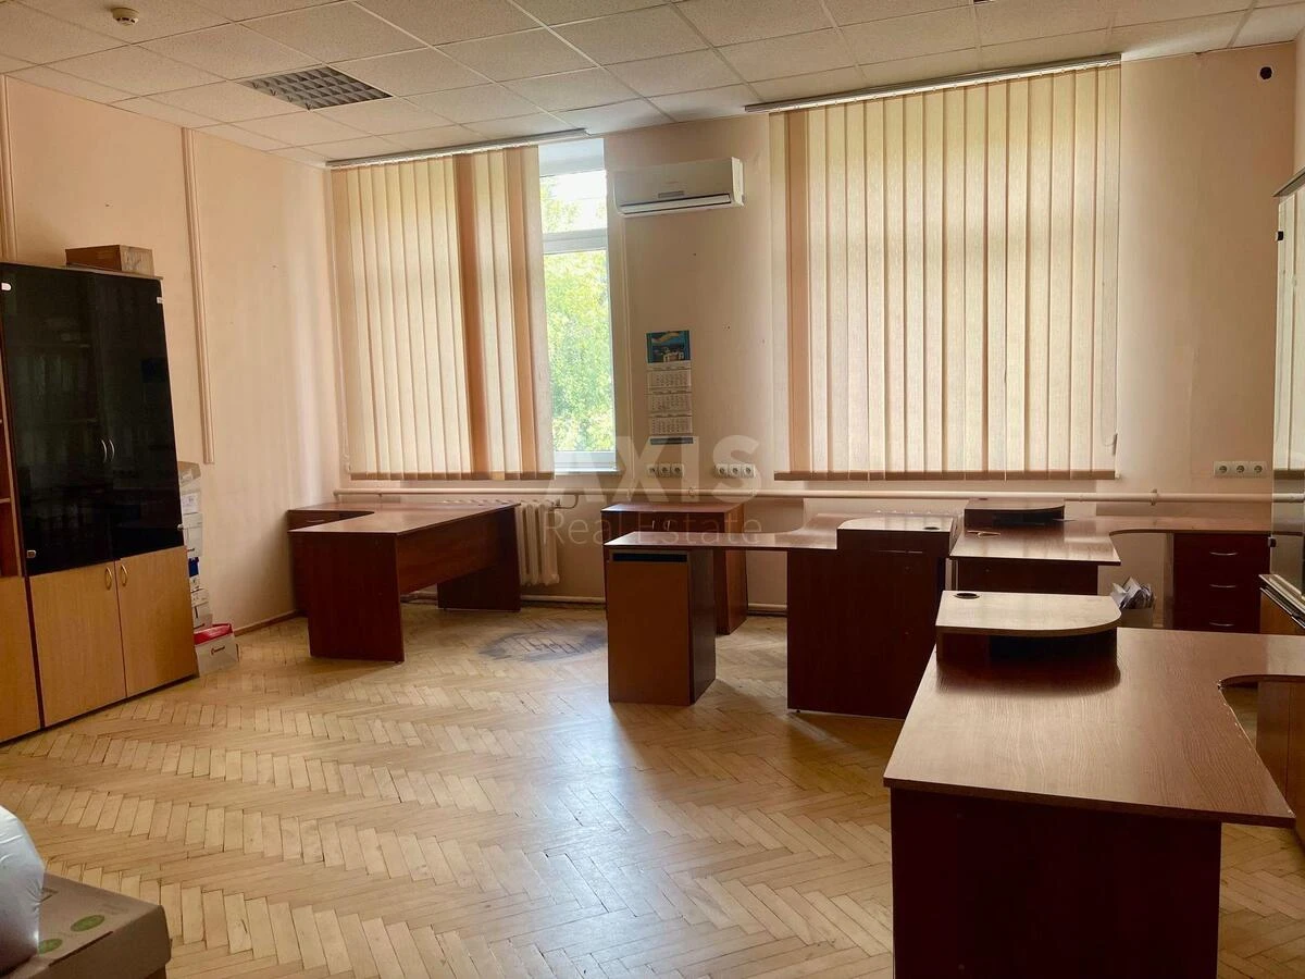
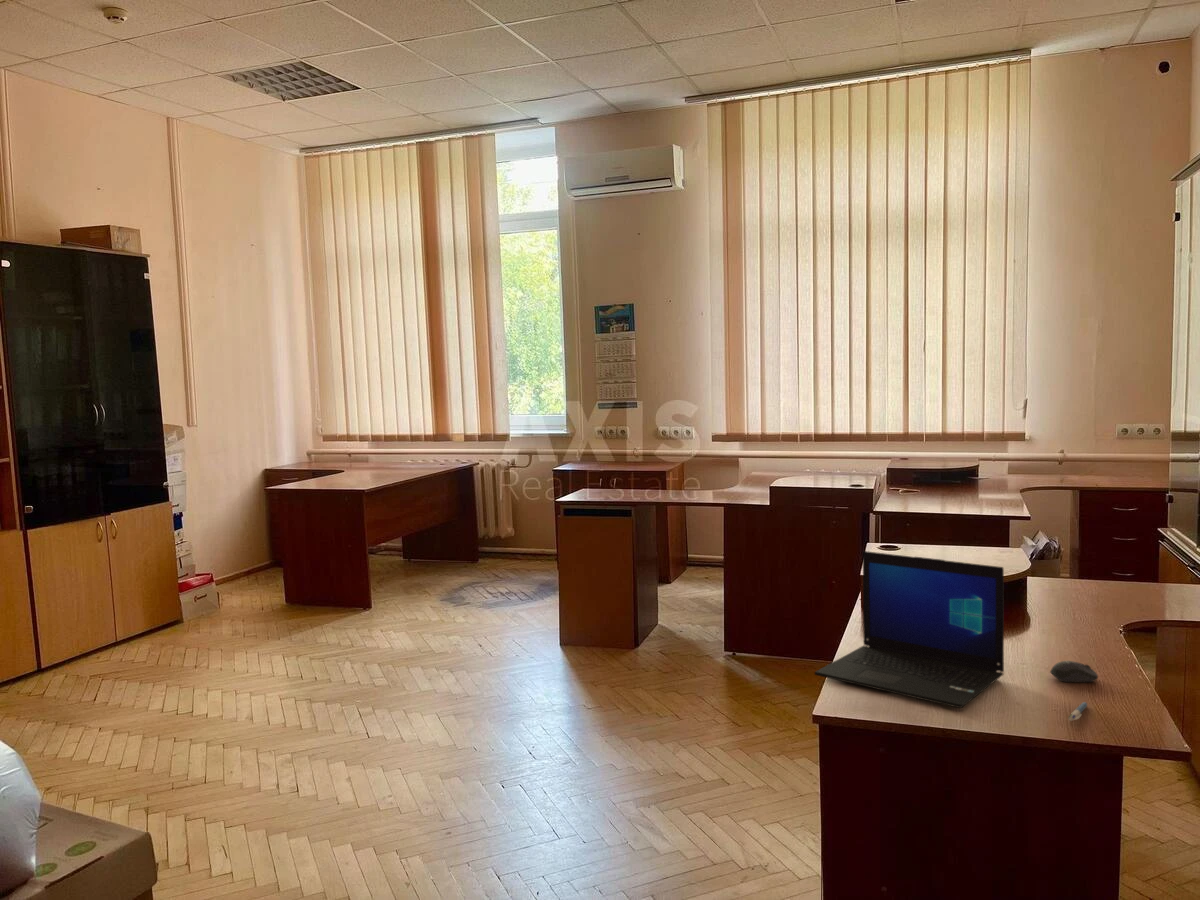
+ computer mouse [1049,660,1099,683]
+ pen [1067,701,1088,722]
+ laptop [814,550,1005,709]
